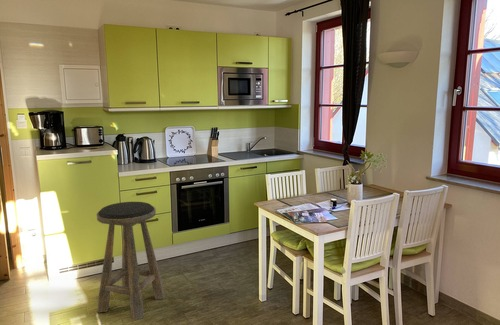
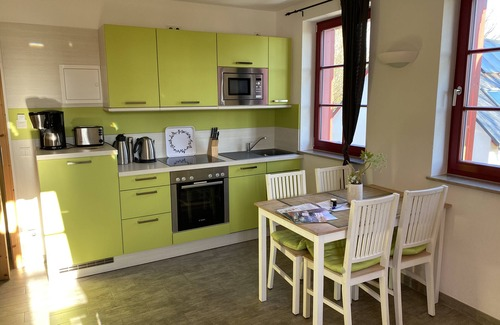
- stool [96,201,166,321]
